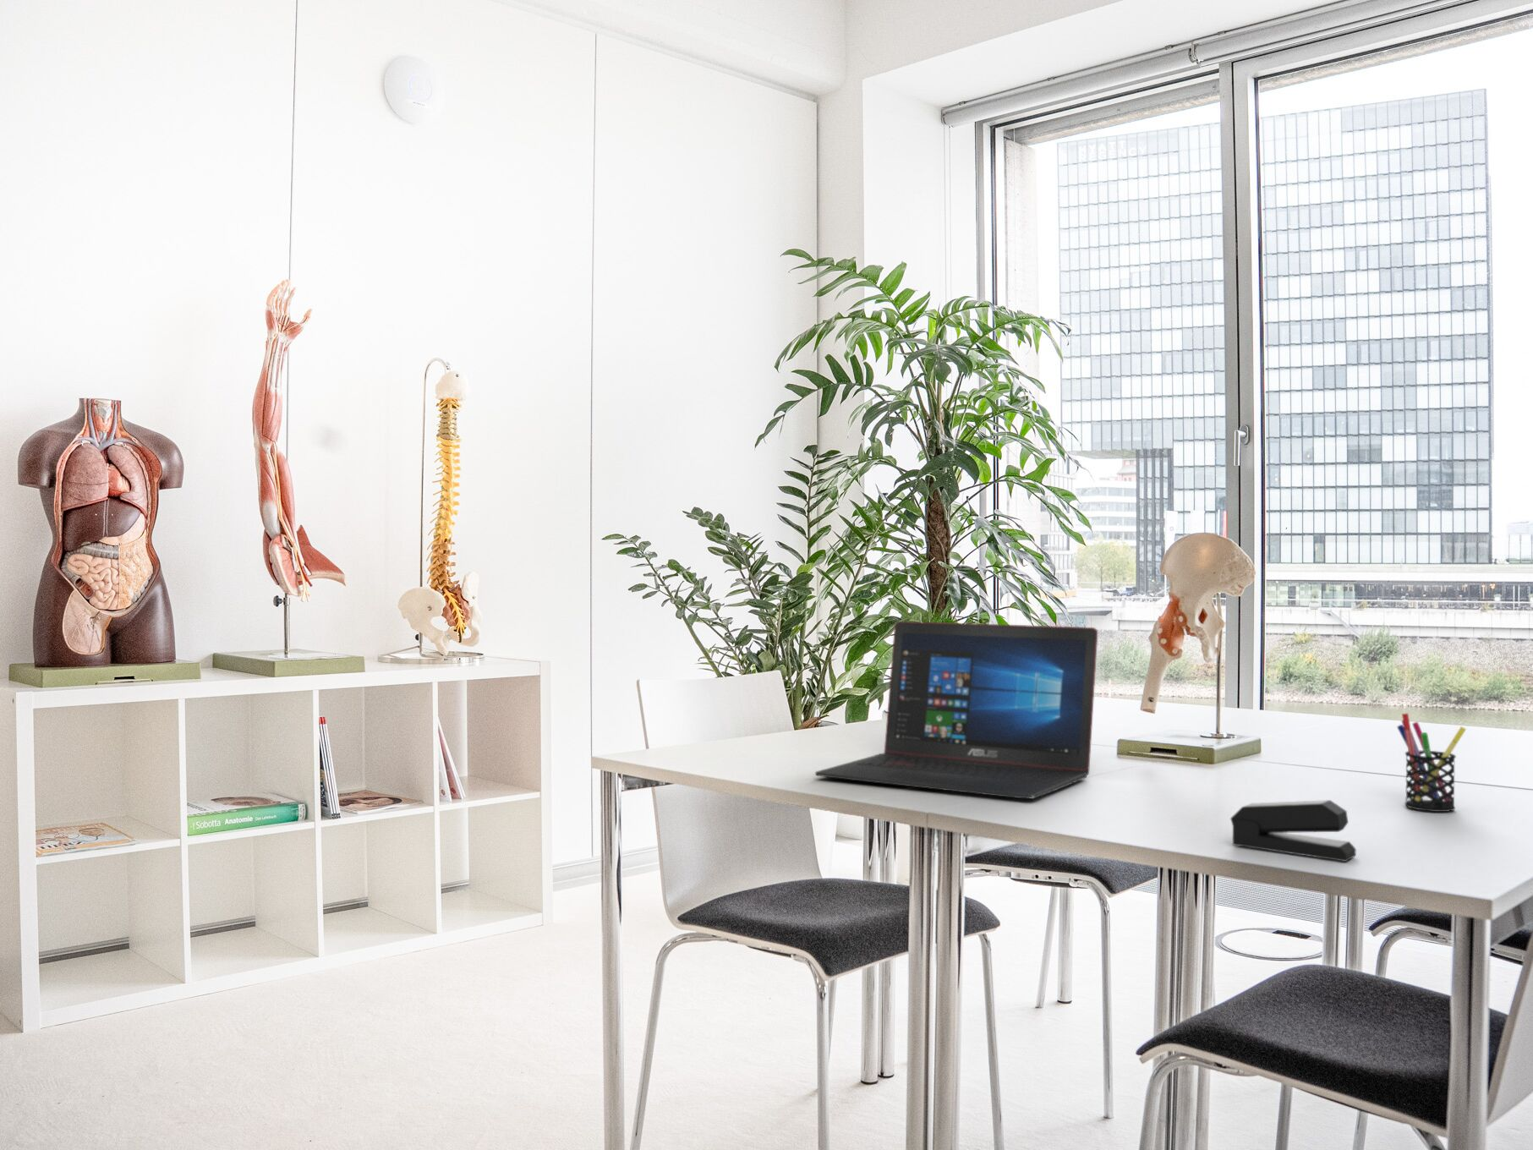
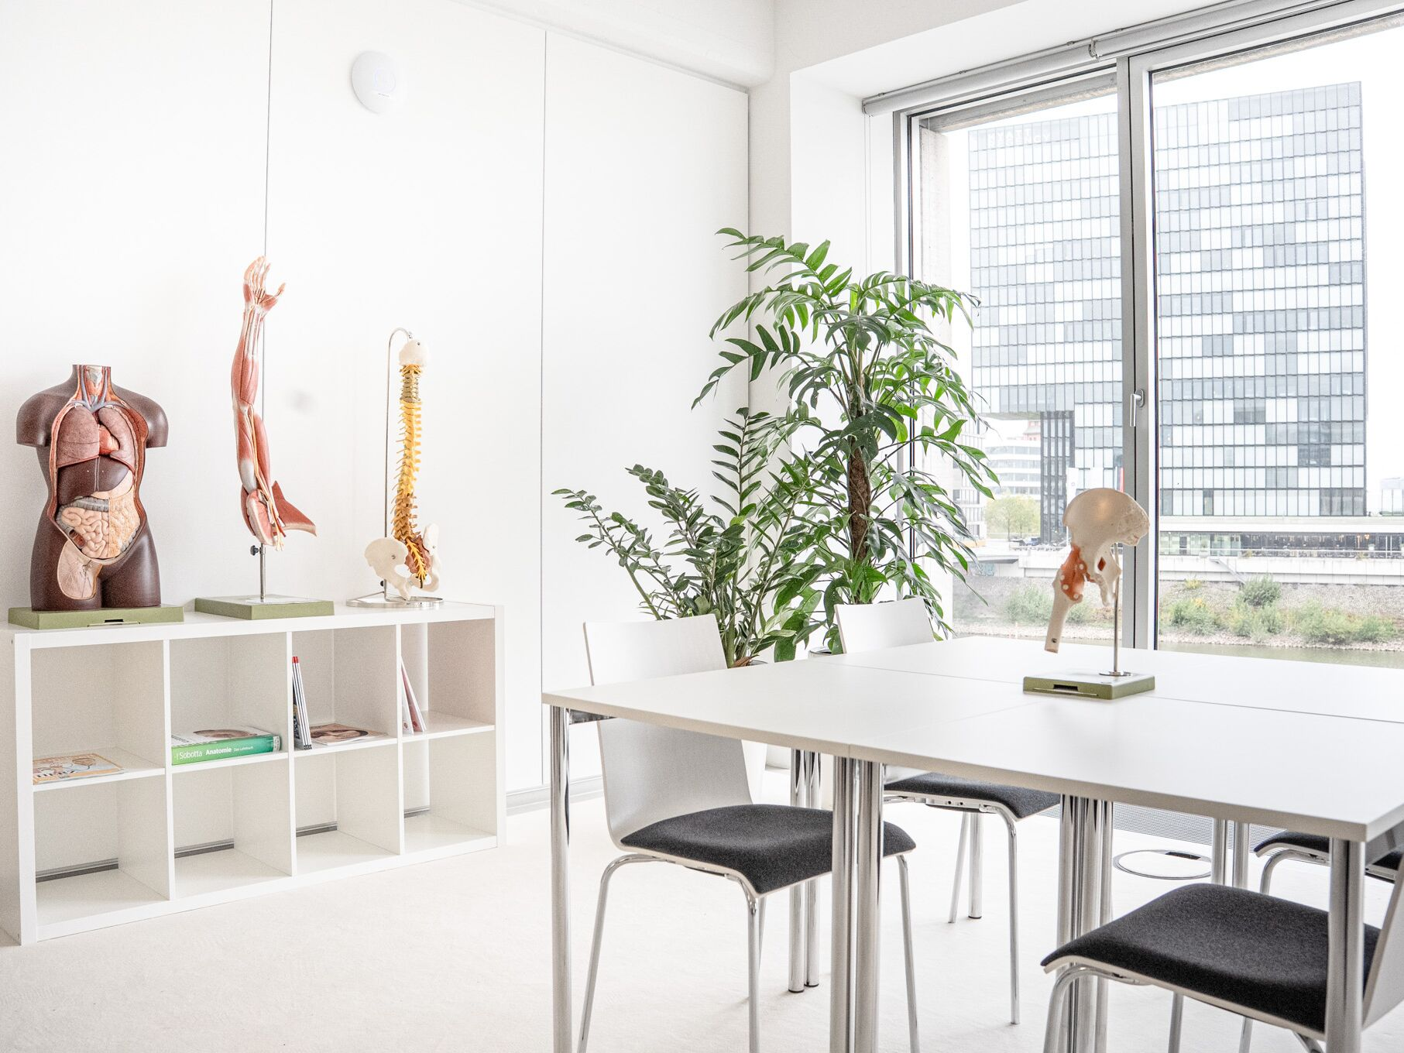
- laptop [814,621,1098,798]
- stapler [1230,798,1357,862]
- pen holder [1396,712,1467,813]
